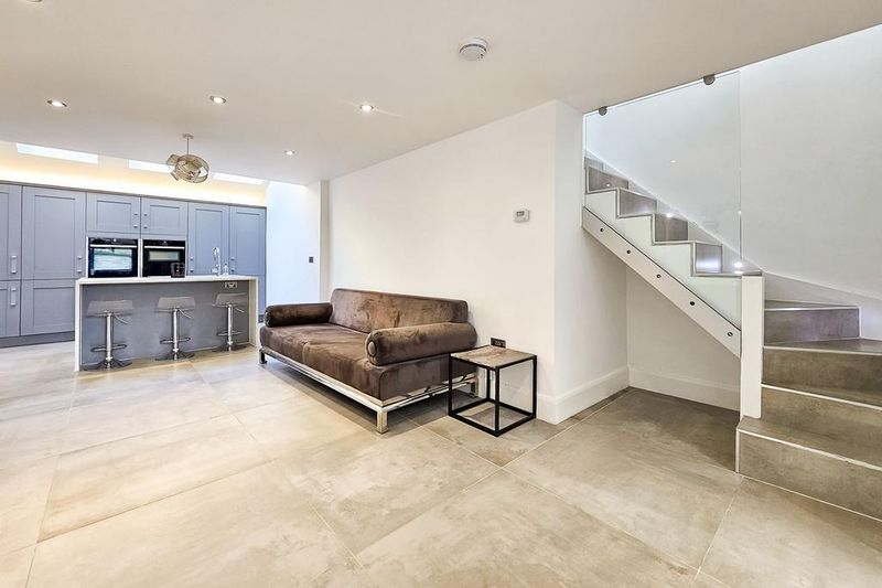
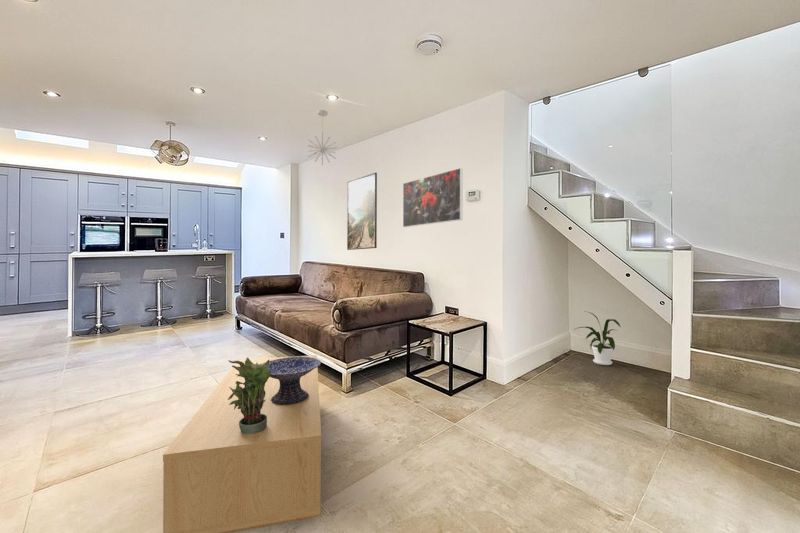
+ potted plant [227,357,271,434]
+ decorative bowl [261,356,322,405]
+ pendant light [307,109,337,166]
+ coffee table [162,354,322,533]
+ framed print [402,167,463,228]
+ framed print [346,172,378,251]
+ house plant [574,310,622,366]
